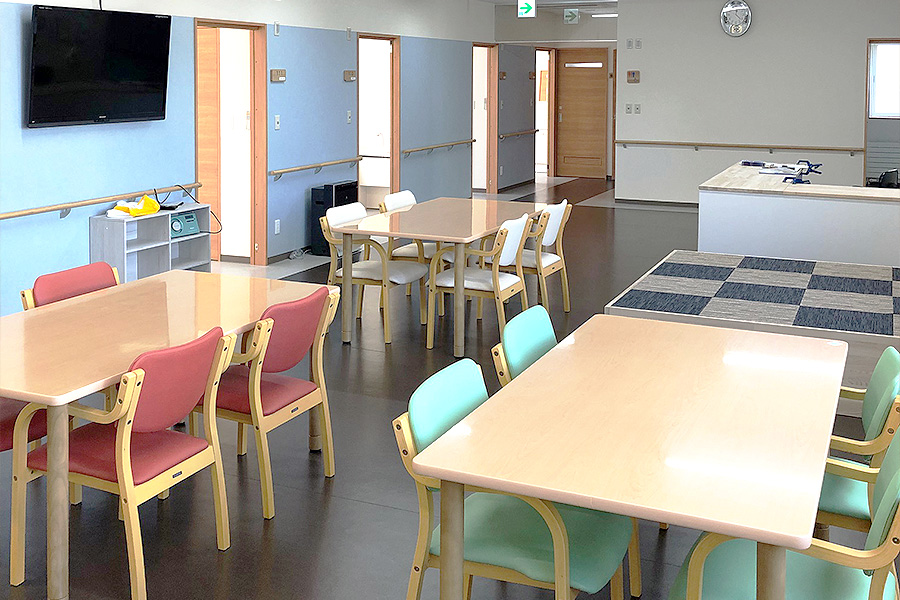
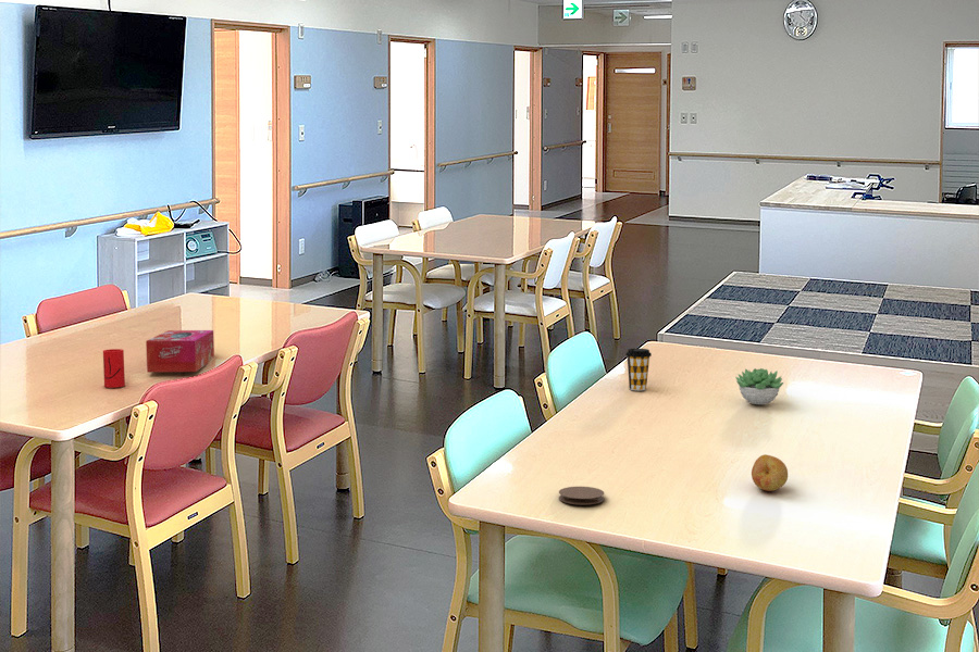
+ succulent plant [735,367,784,405]
+ tissue box [145,329,215,373]
+ coffee cup [624,348,653,391]
+ cup [102,348,126,389]
+ fruit [751,453,789,492]
+ coaster [558,486,605,505]
